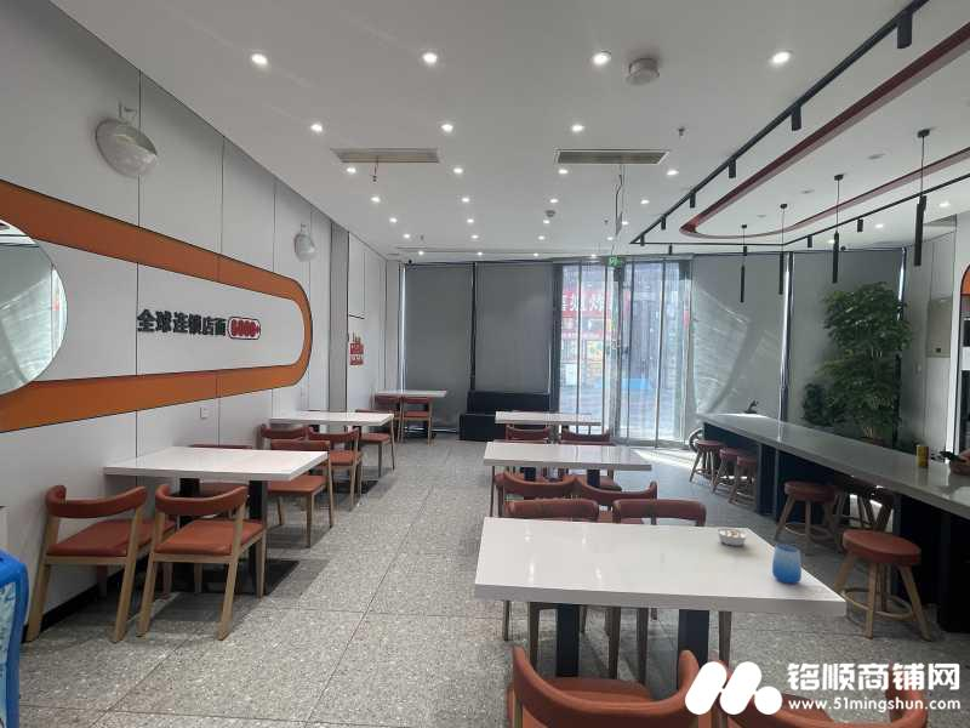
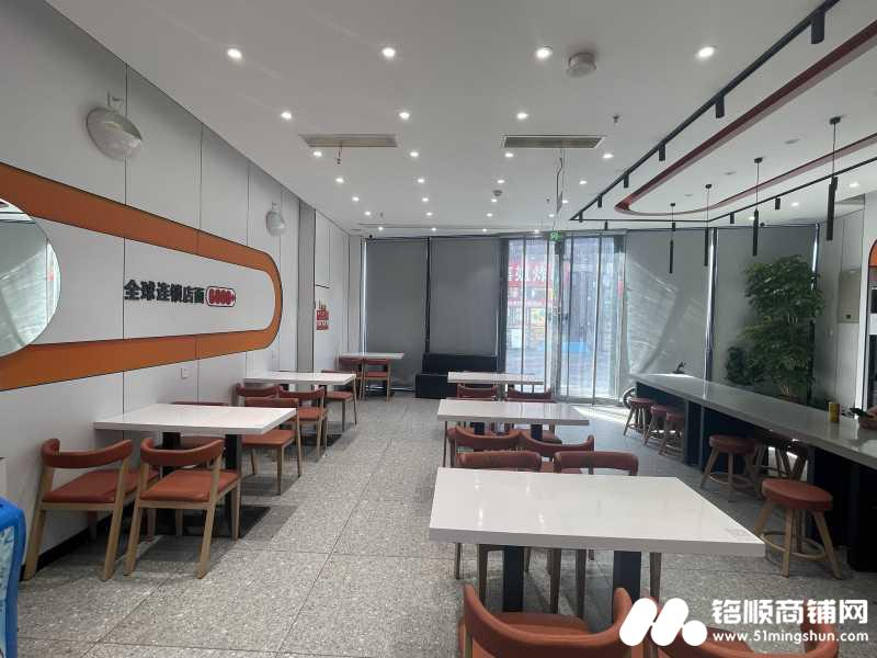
- legume [709,523,751,547]
- cup [771,544,803,585]
